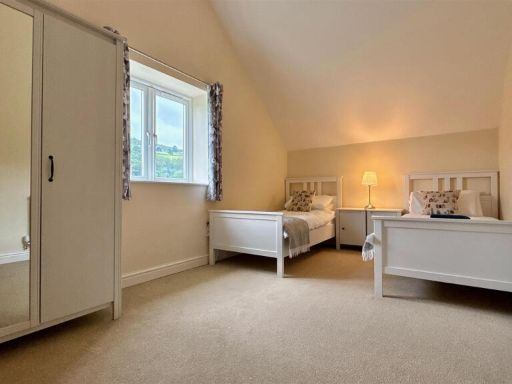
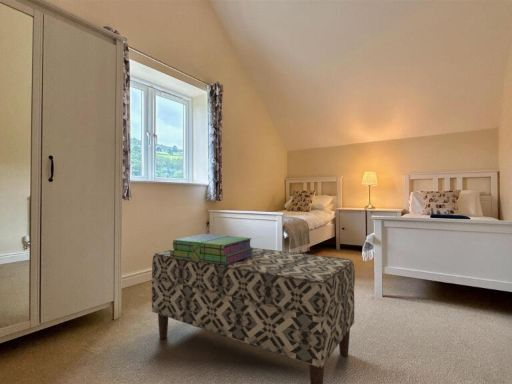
+ bench [151,247,356,384]
+ stack of books [170,233,254,265]
